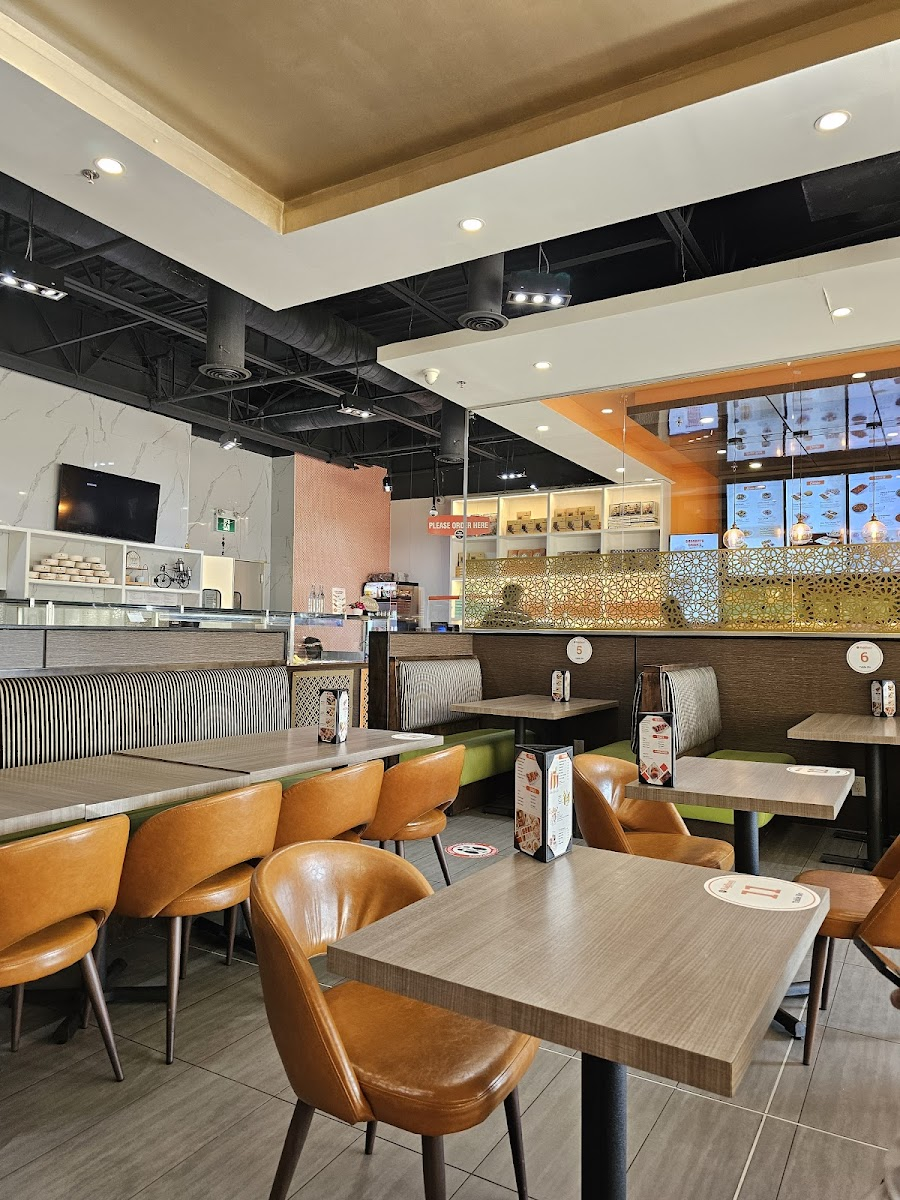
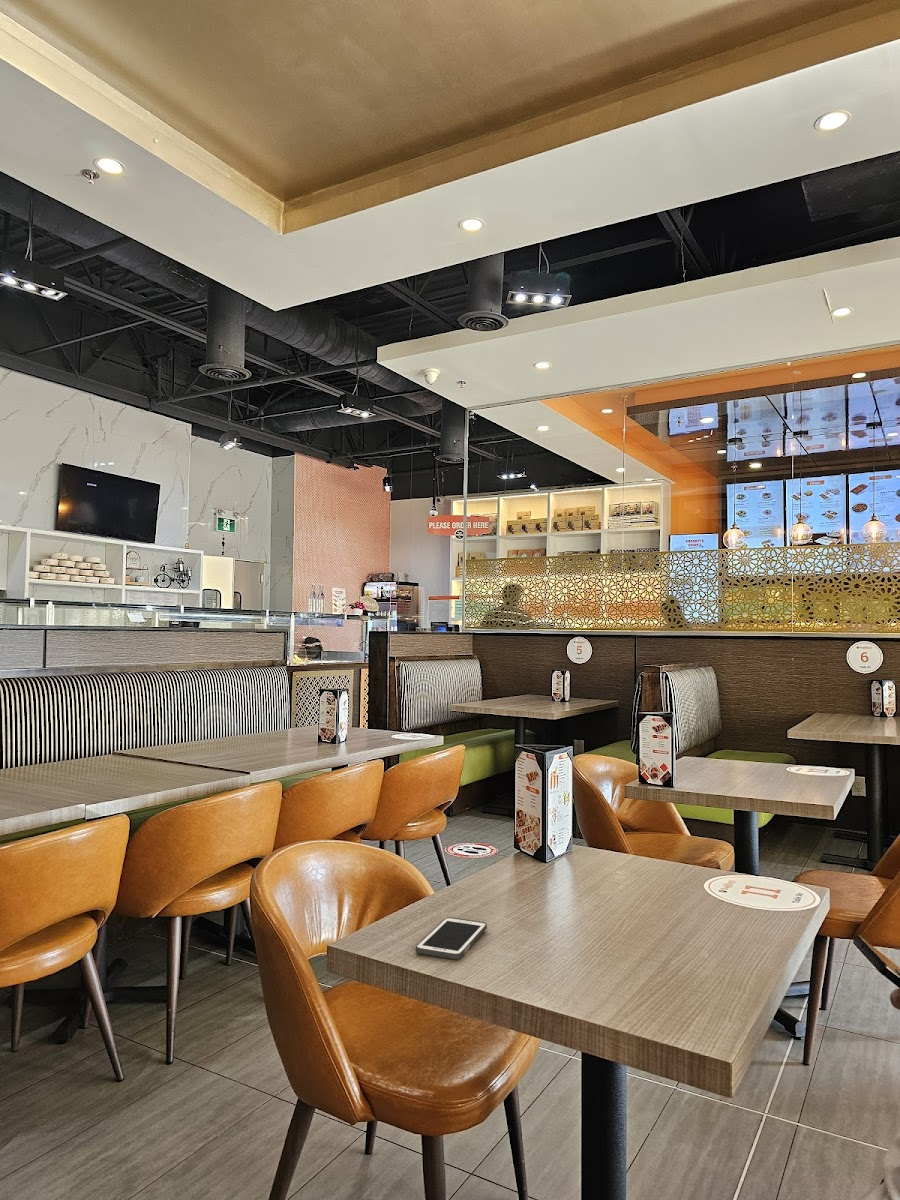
+ cell phone [415,916,488,960]
